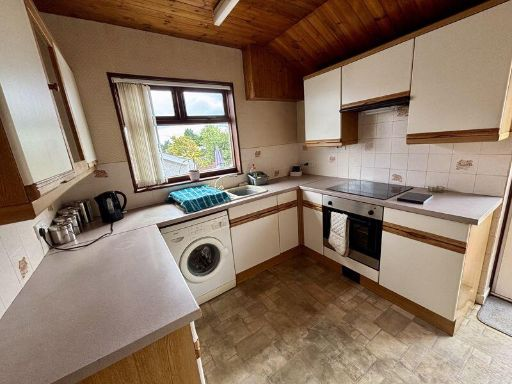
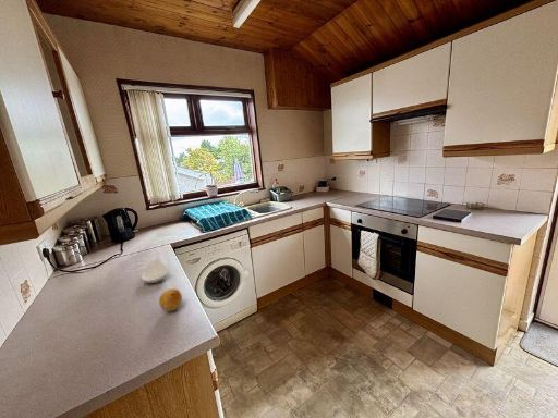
+ spoon rest [141,256,169,284]
+ fruit [158,287,183,312]
